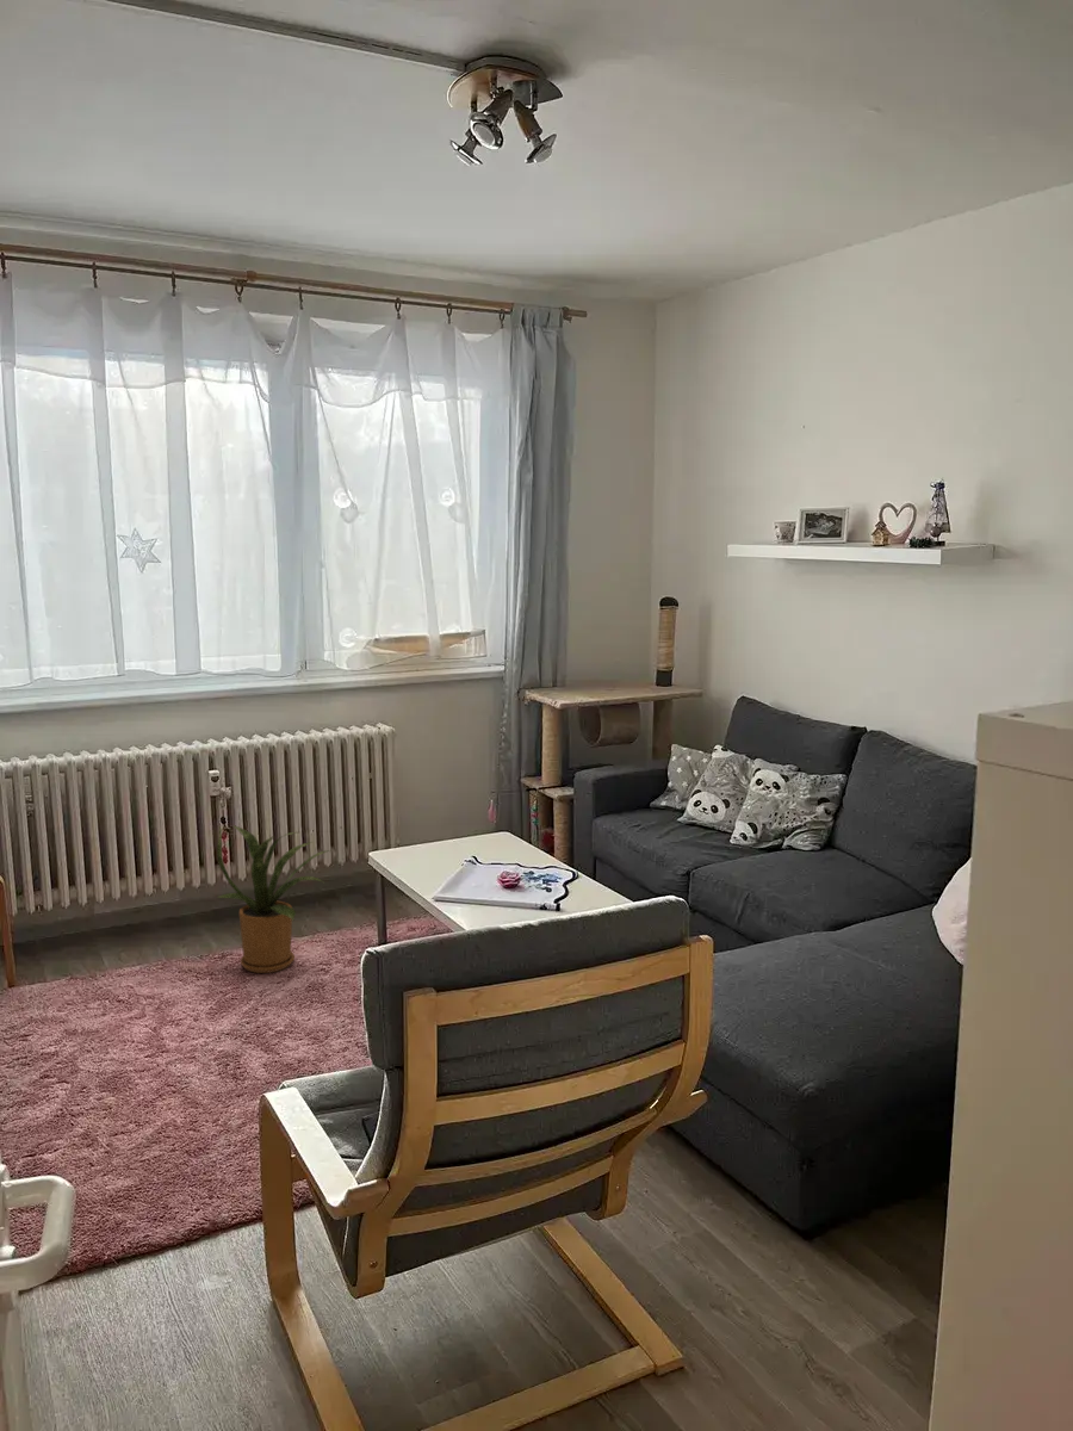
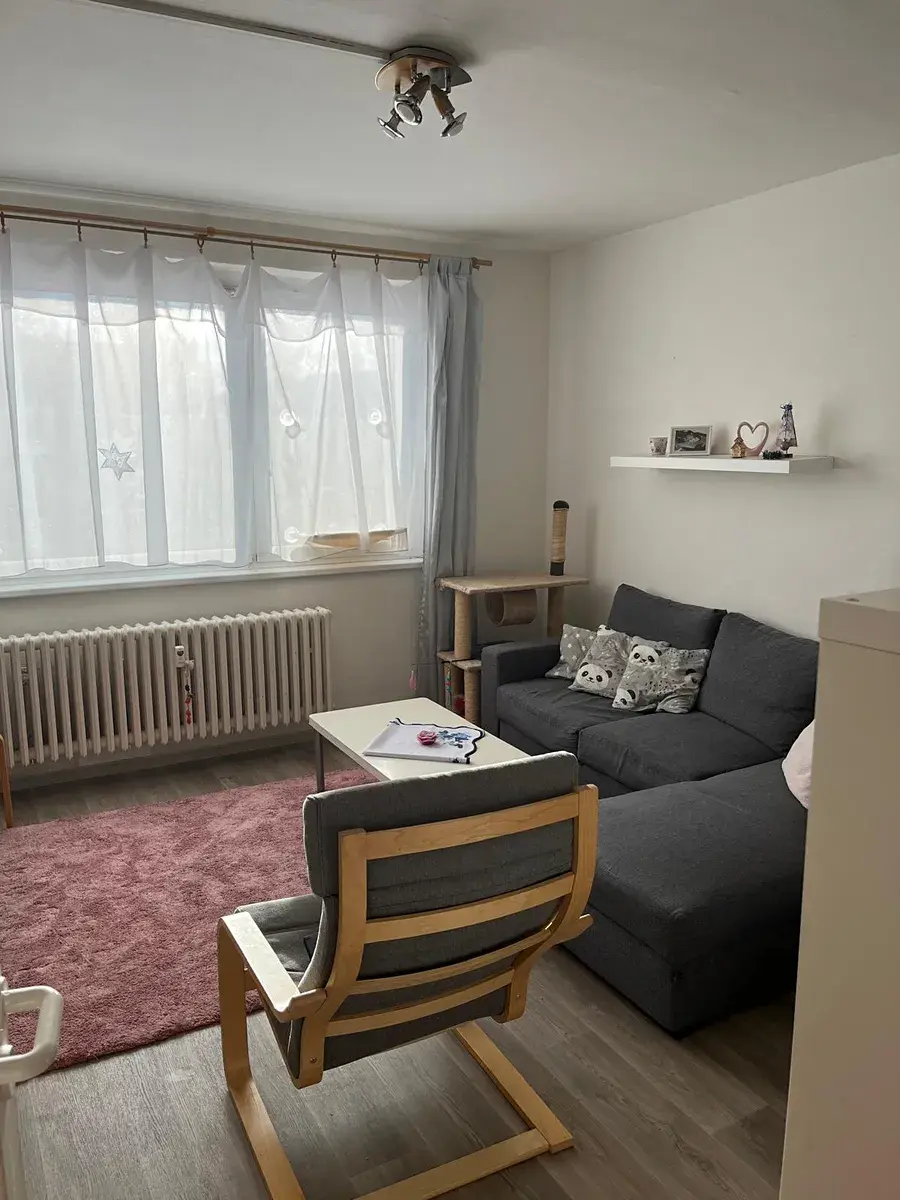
- house plant [216,824,331,974]
